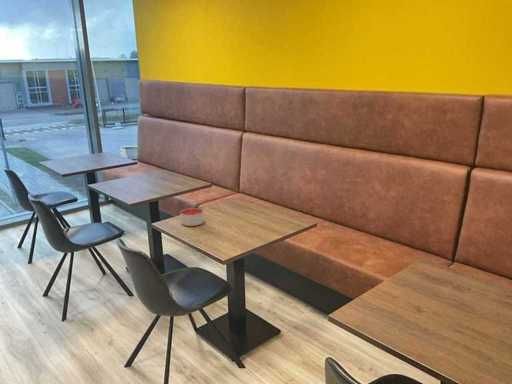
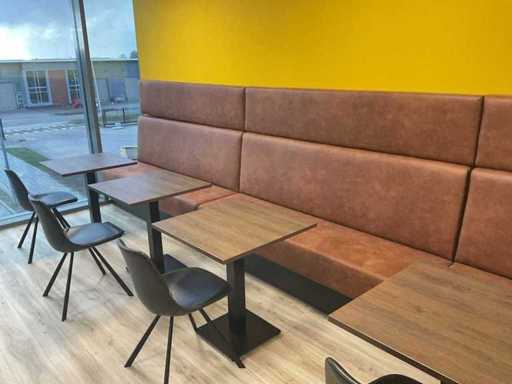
- candle [179,207,205,227]
